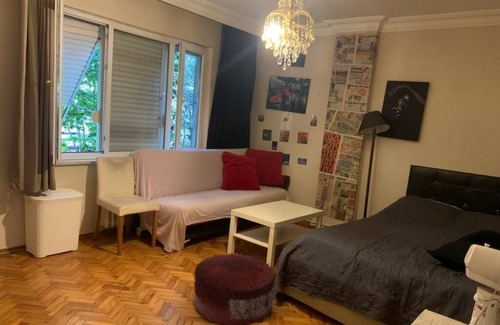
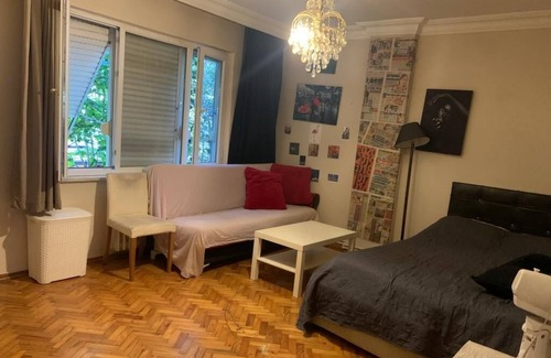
- pouf [193,252,277,325]
